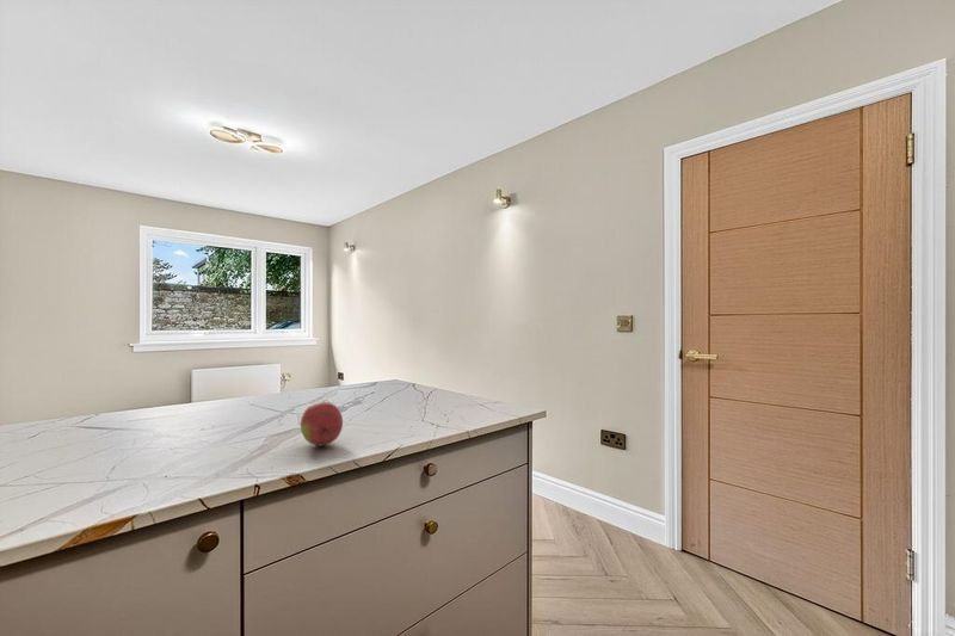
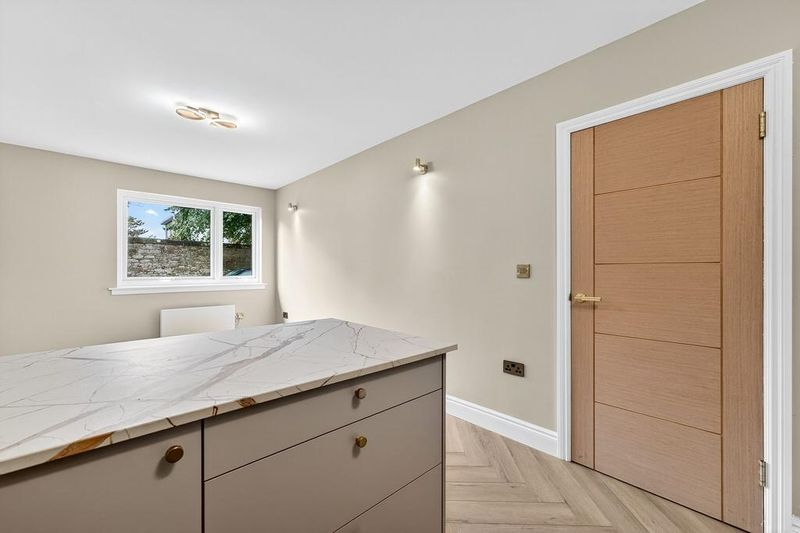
- fruit [300,401,344,447]
